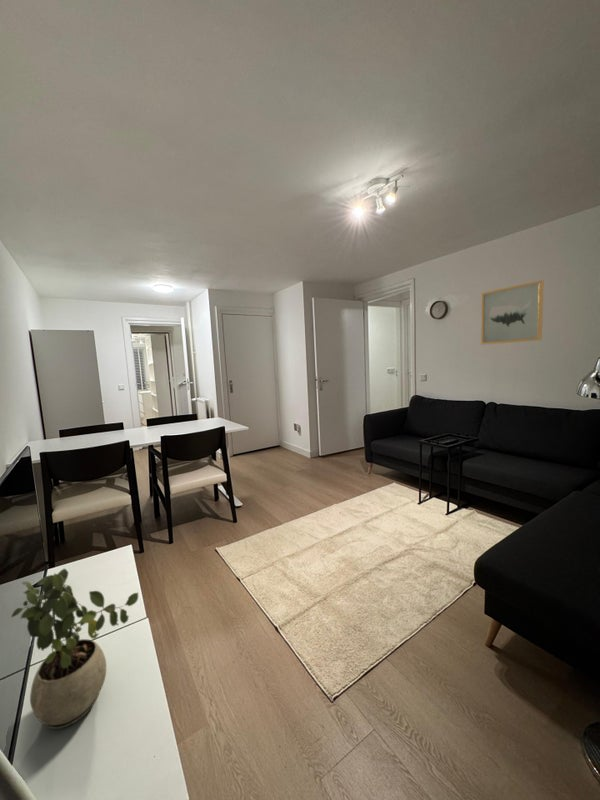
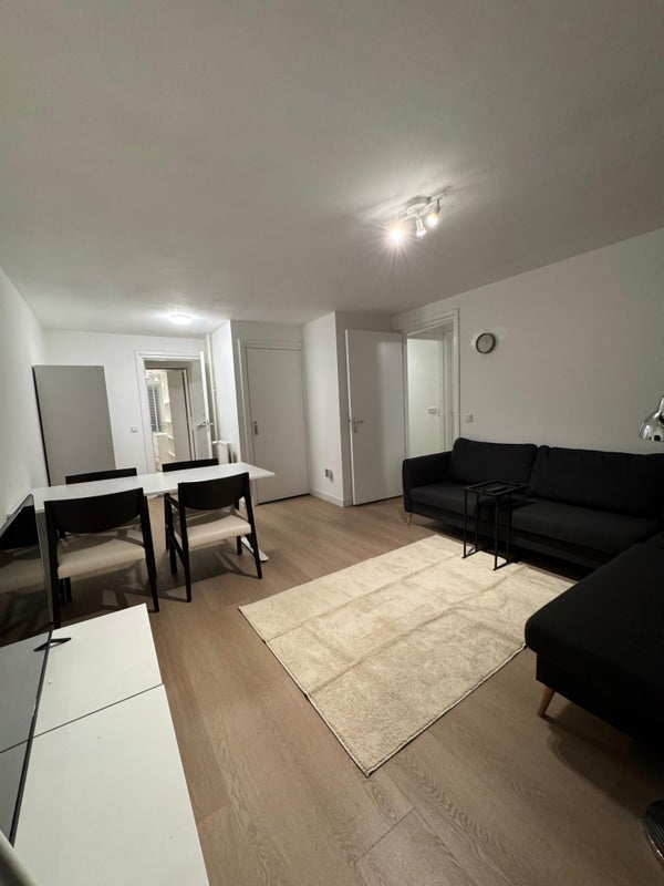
- potted plant [10,567,139,730]
- wall art [480,279,545,346]
